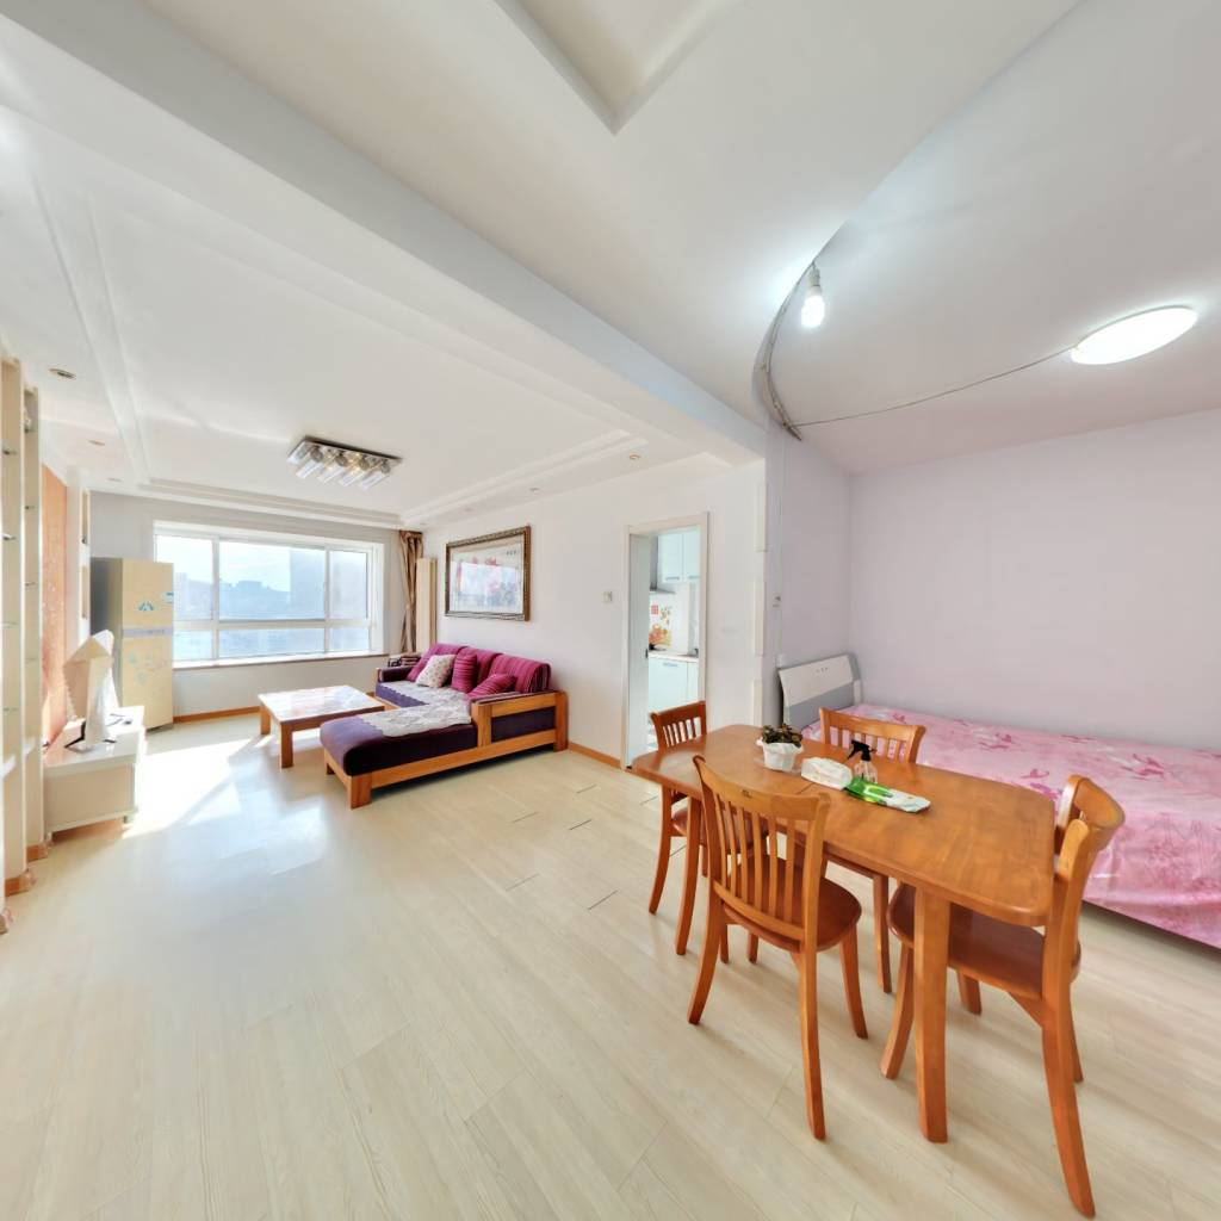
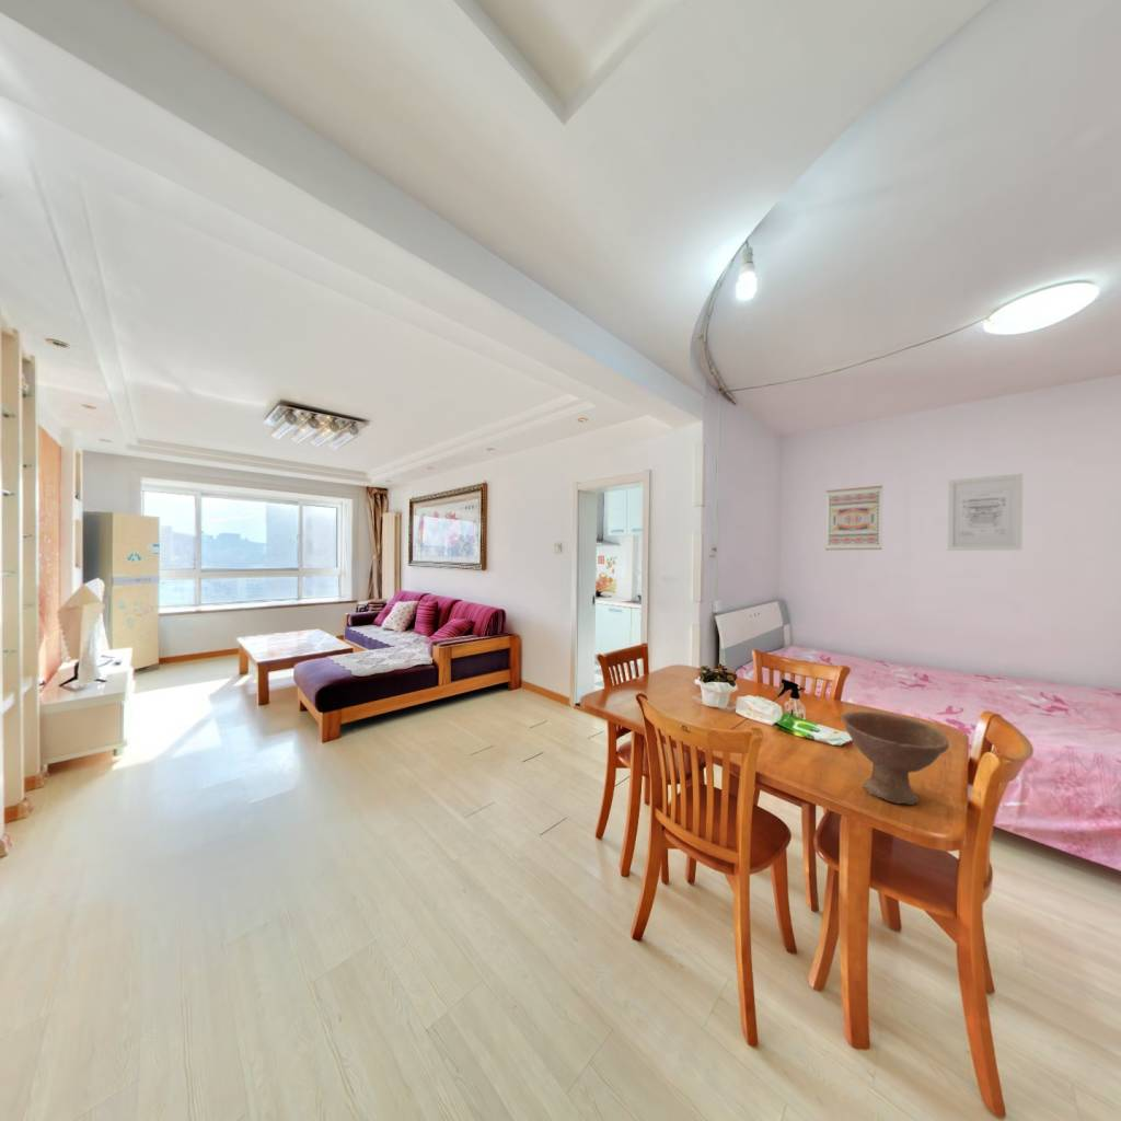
+ wall art [824,485,883,551]
+ bowl [841,710,950,806]
+ wall art [947,473,1024,552]
